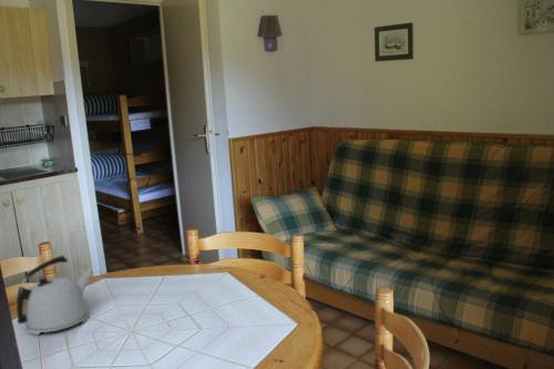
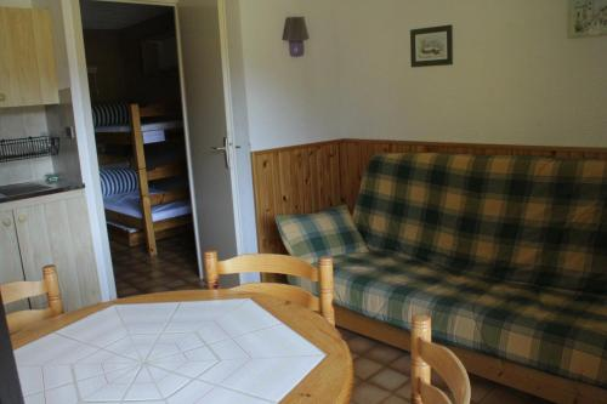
- kettle [16,255,95,336]
